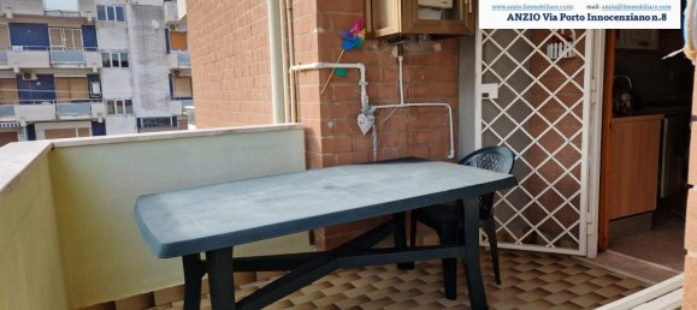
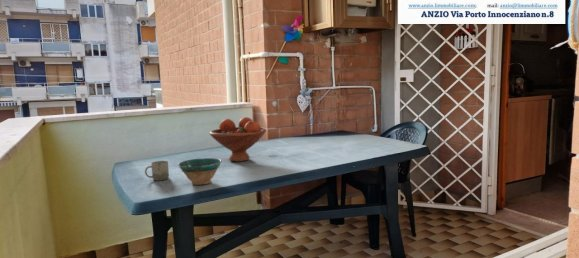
+ fruit bowl [208,116,267,163]
+ cup [144,160,170,181]
+ bowl [177,157,222,186]
